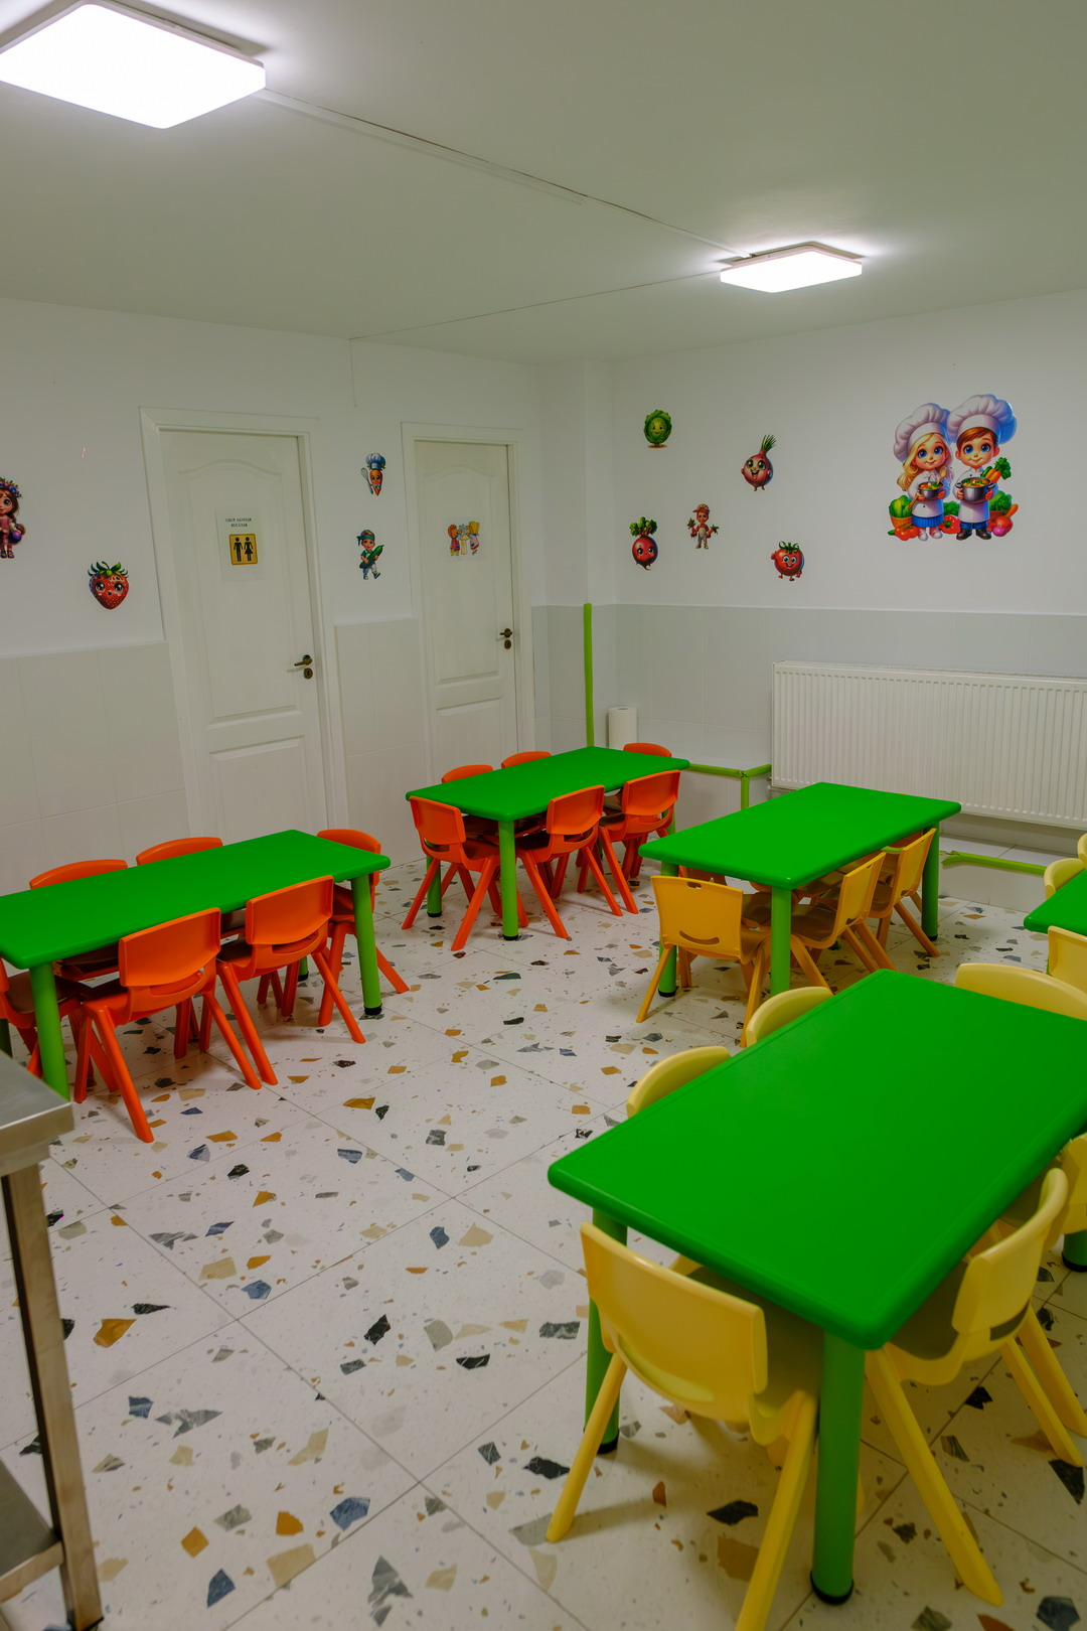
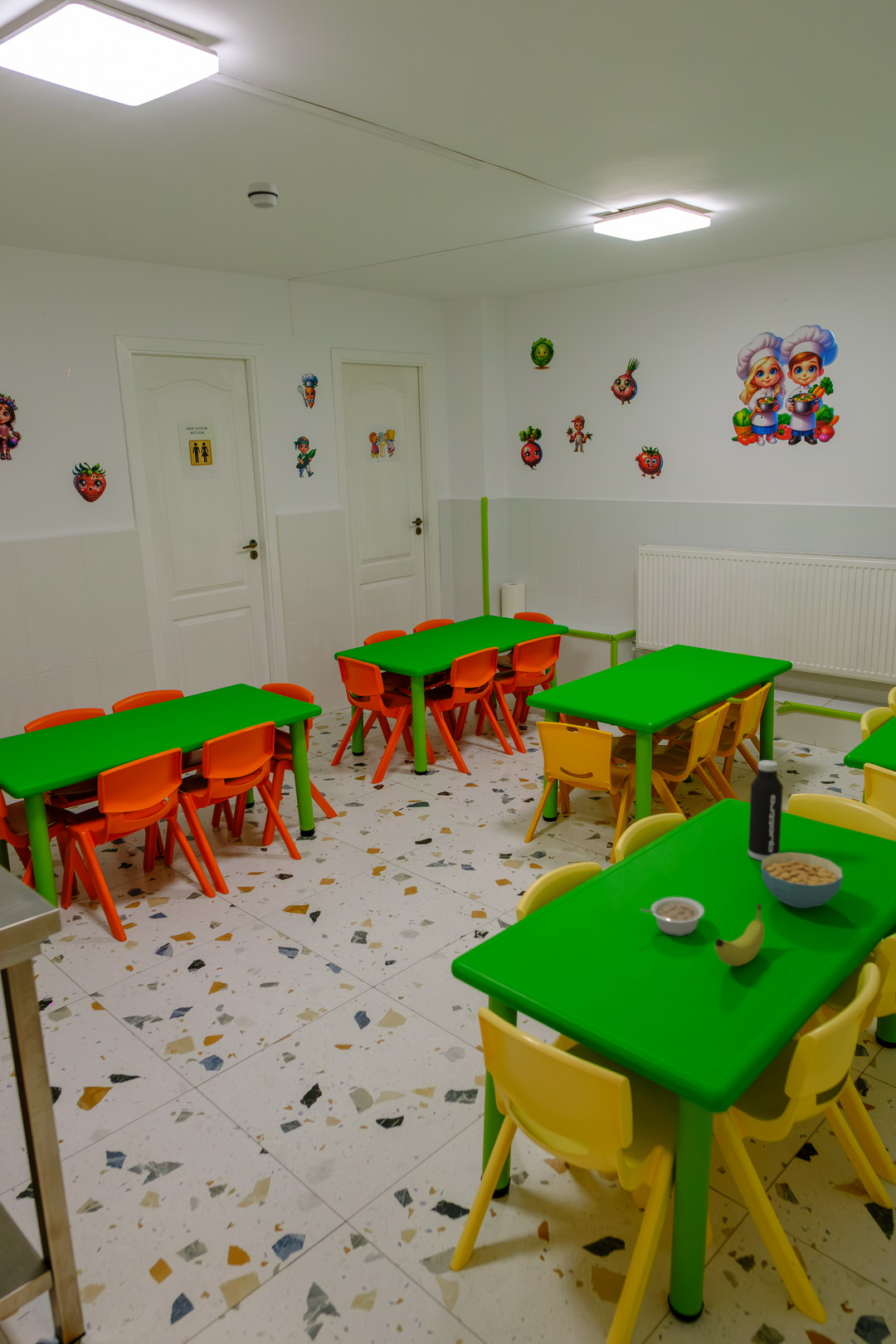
+ smoke detector [246,181,279,209]
+ water bottle [747,759,784,861]
+ fruit [714,903,765,967]
+ cereal bowl [761,851,844,909]
+ legume [640,896,705,937]
